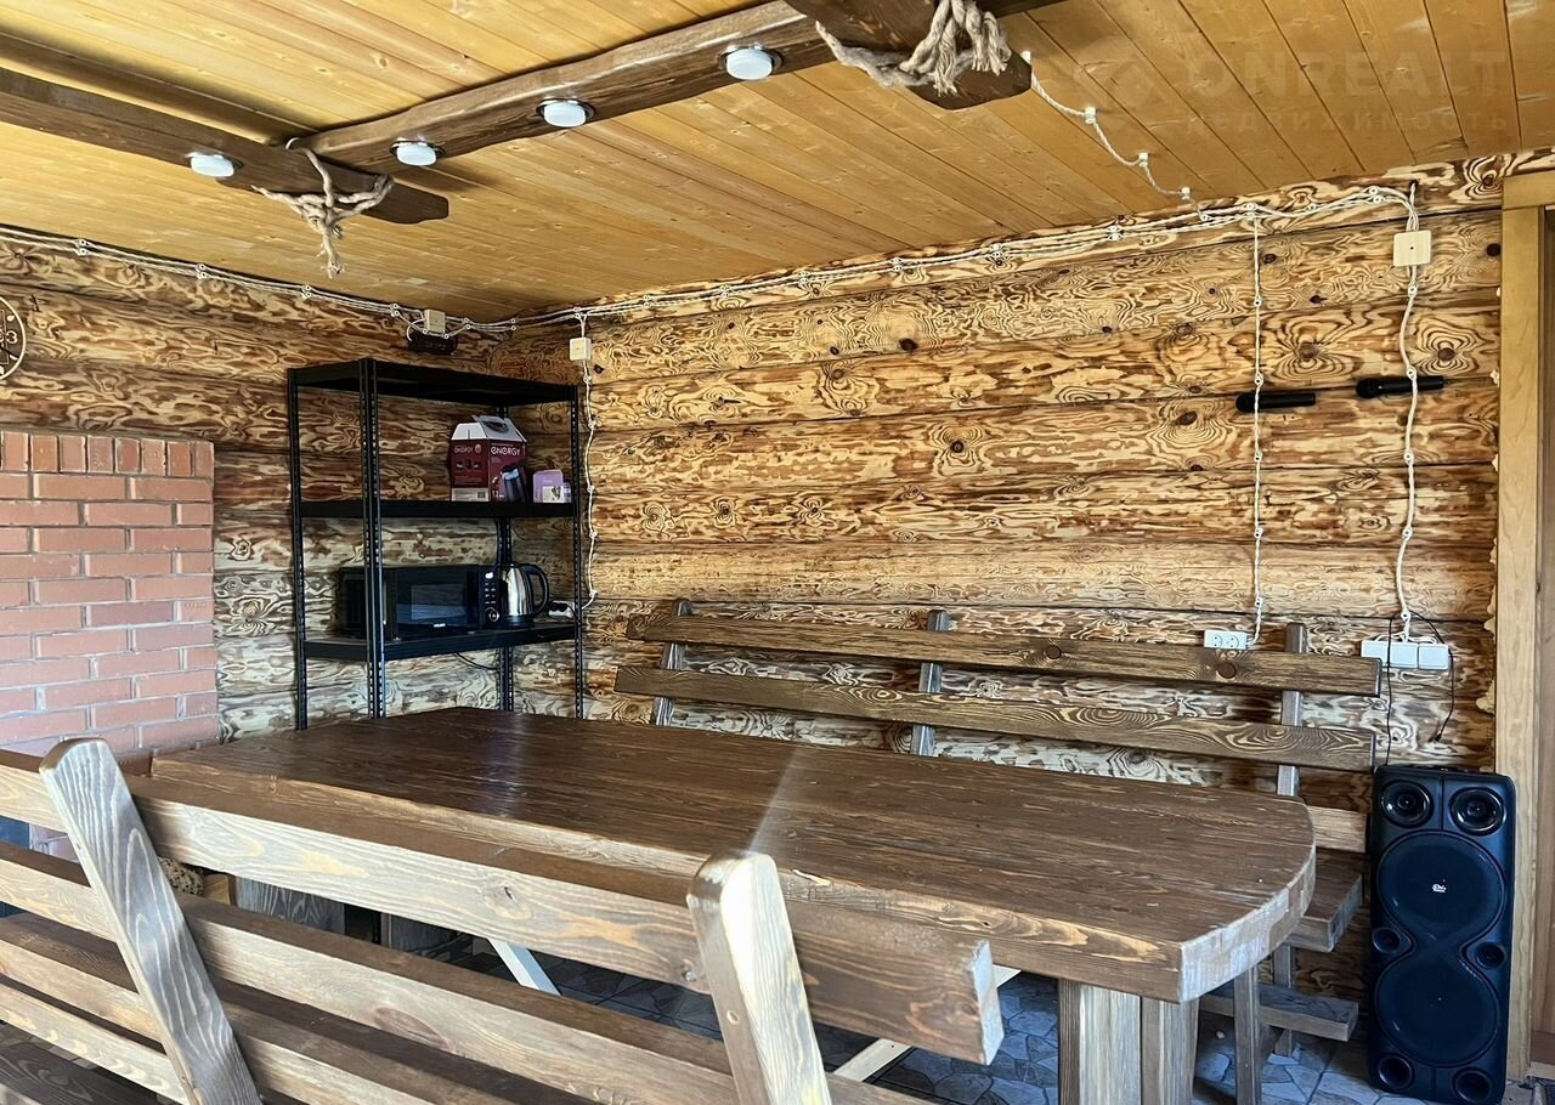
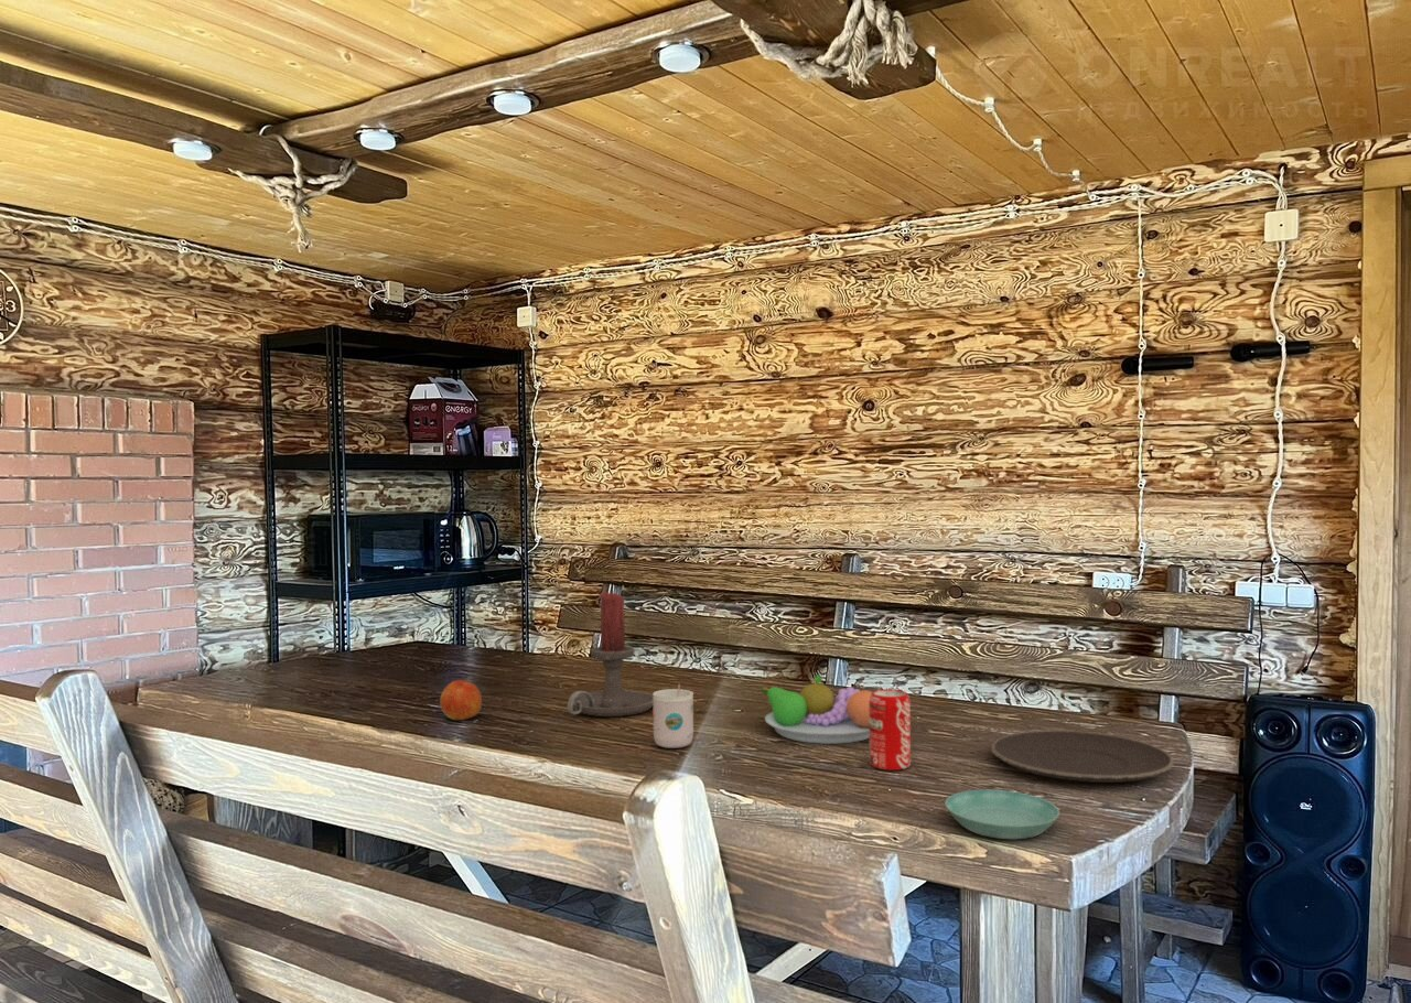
+ apple [439,679,483,721]
+ fruit bowl [761,673,873,745]
+ candle holder [567,591,654,718]
+ saucer [944,789,1060,840]
+ beverage can [869,688,912,772]
+ plate [990,730,1175,784]
+ mug [651,683,694,749]
